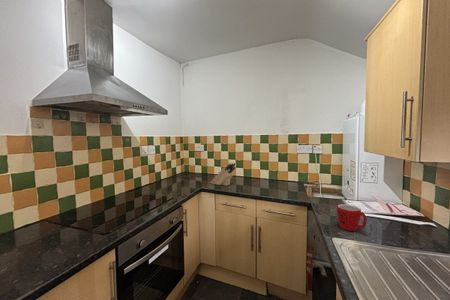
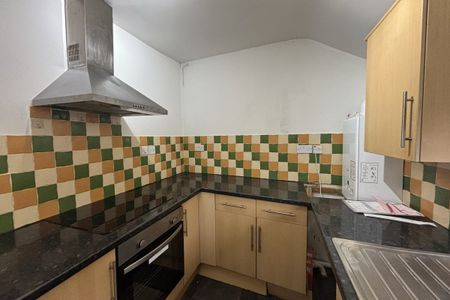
- knife block [209,162,236,187]
- mug [336,203,368,232]
